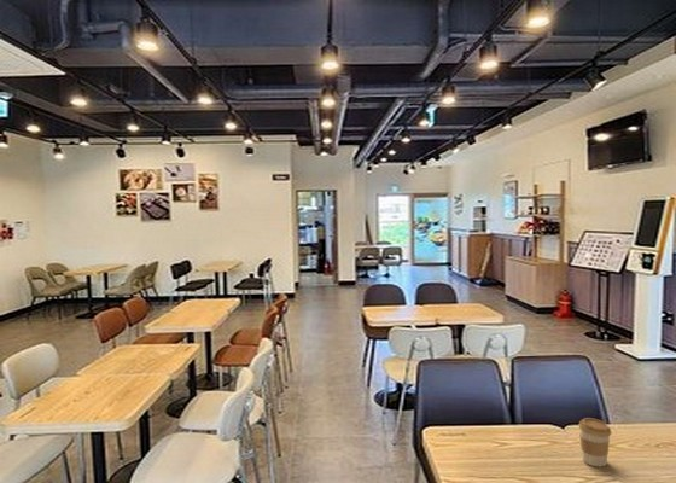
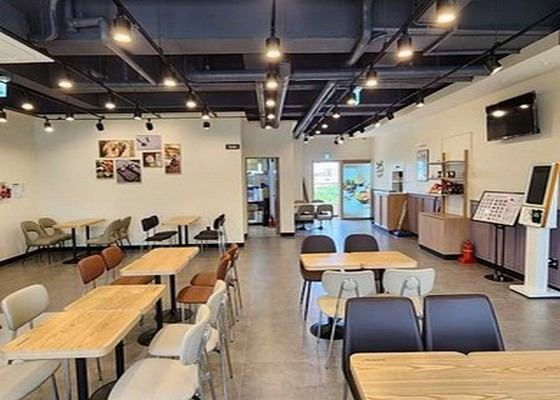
- coffee cup [577,417,612,467]
